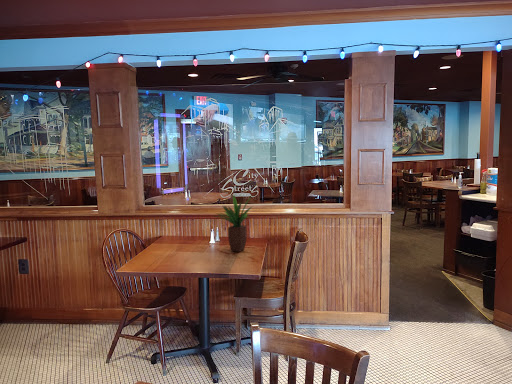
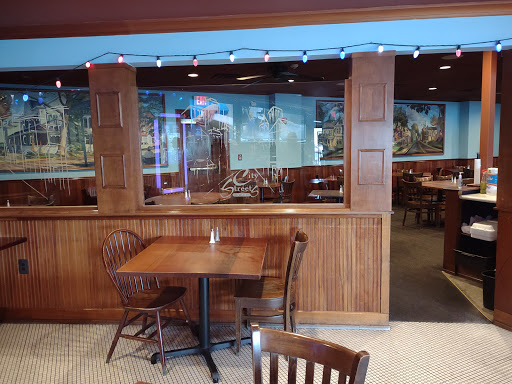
- potted plant [214,193,255,253]
